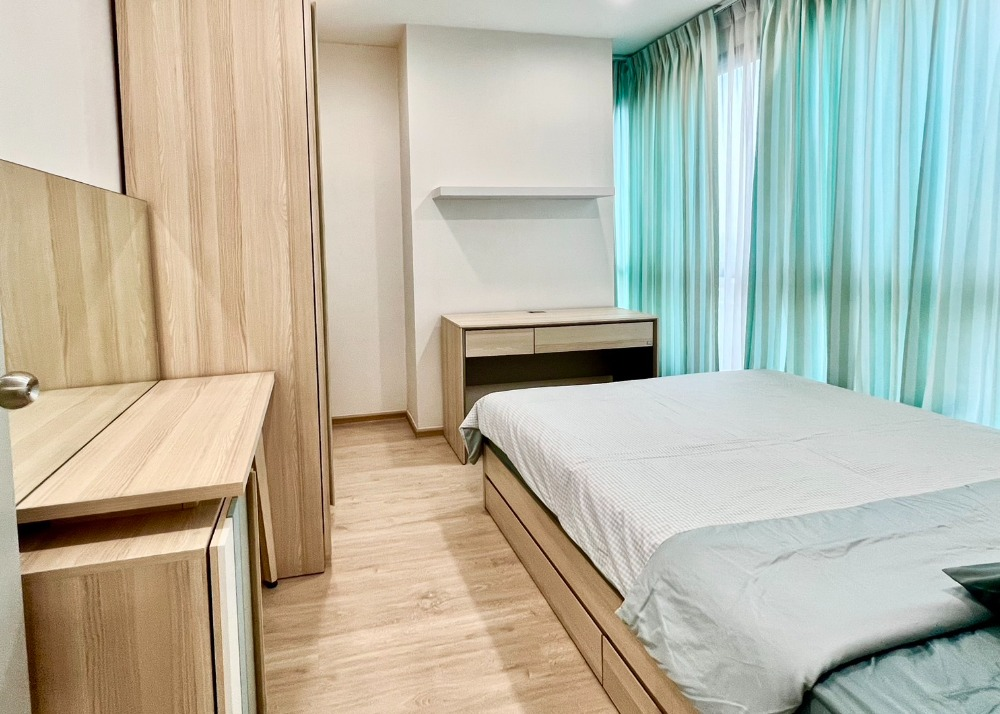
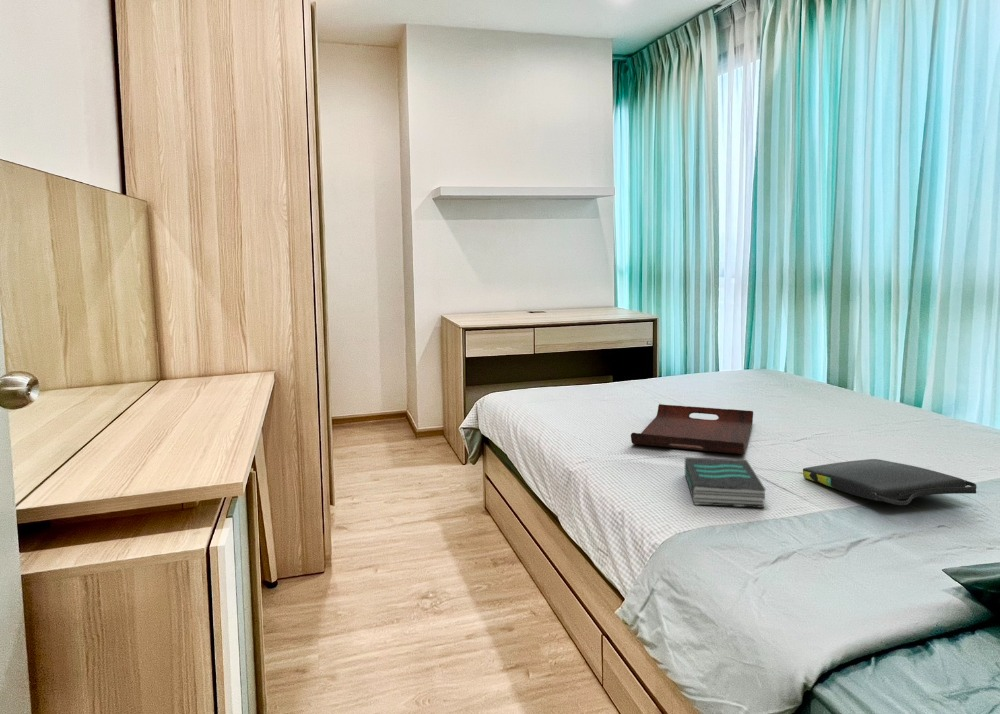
+ book [684,456,767,509]
+ serving tray [630,403,754,455]
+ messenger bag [802,458,977,506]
